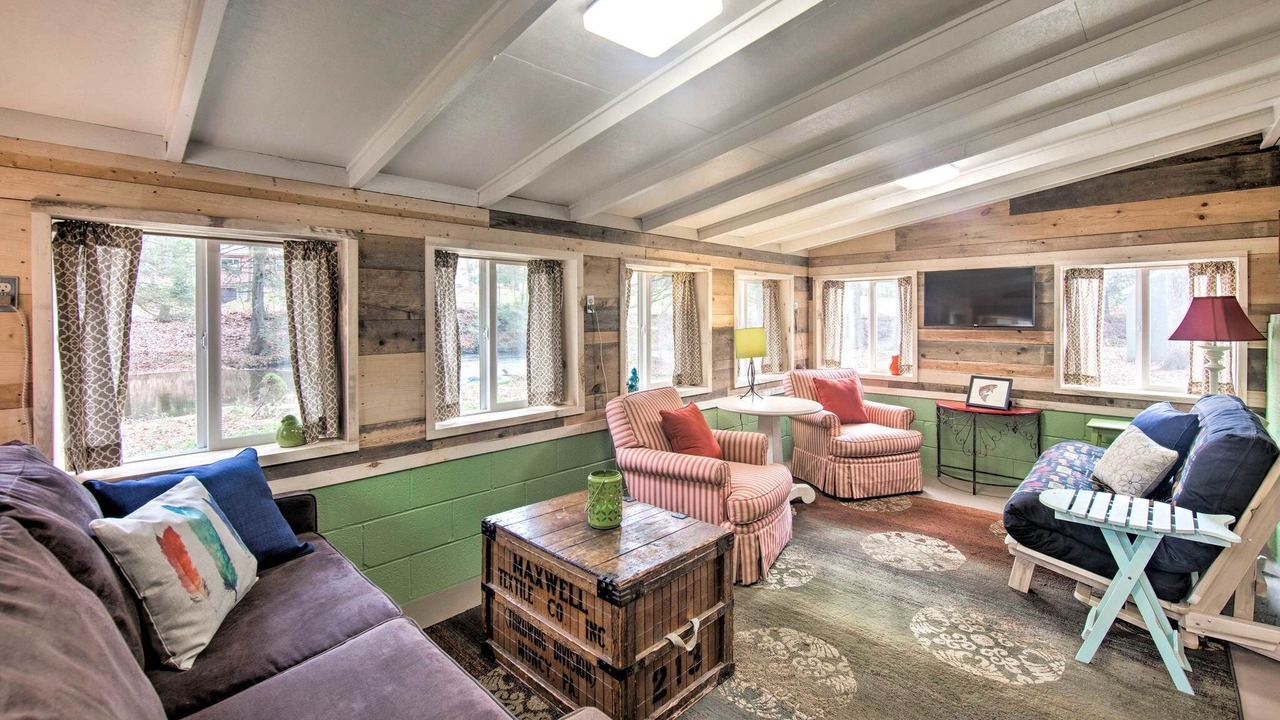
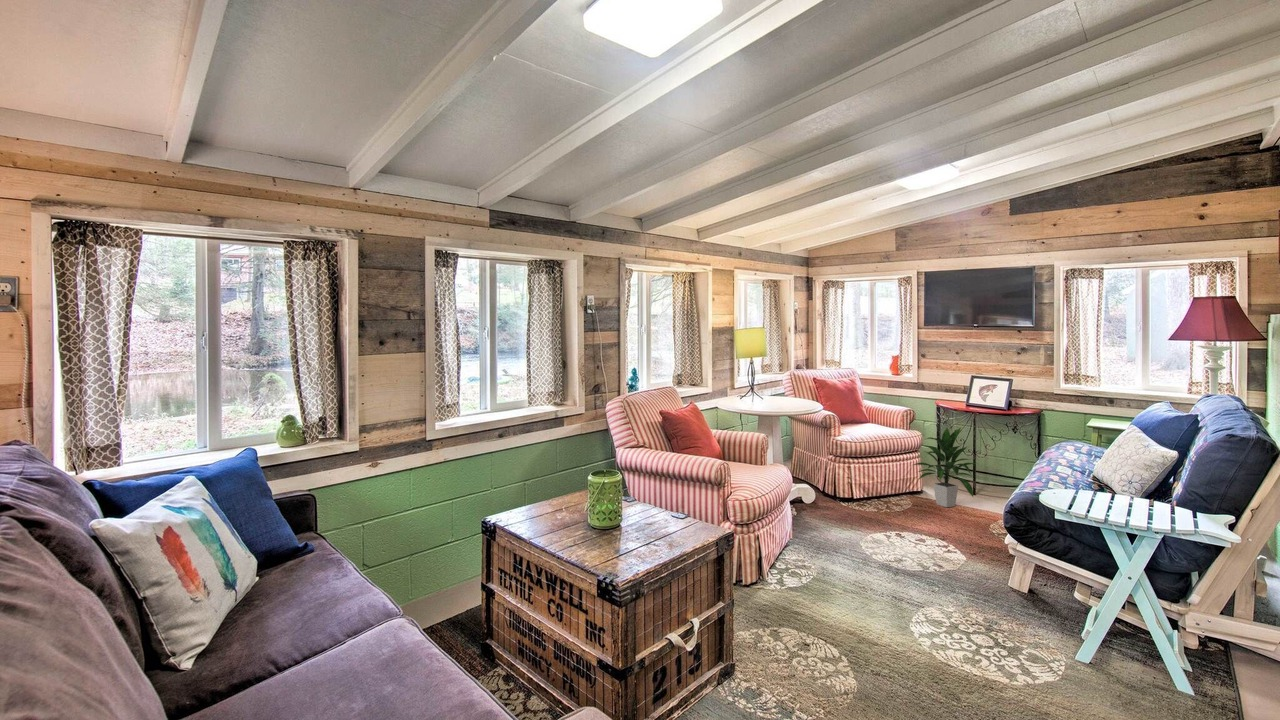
+ indoor plant [912,426,977,508]
